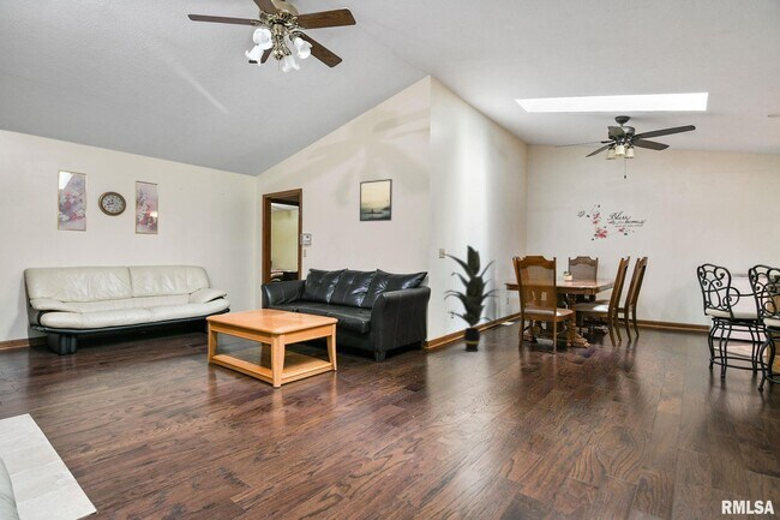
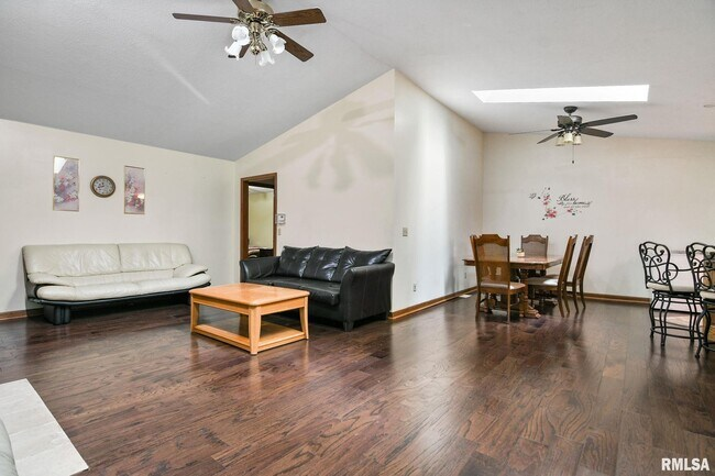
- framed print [359,178,394,222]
- indoor plant [443,244,500,353]
